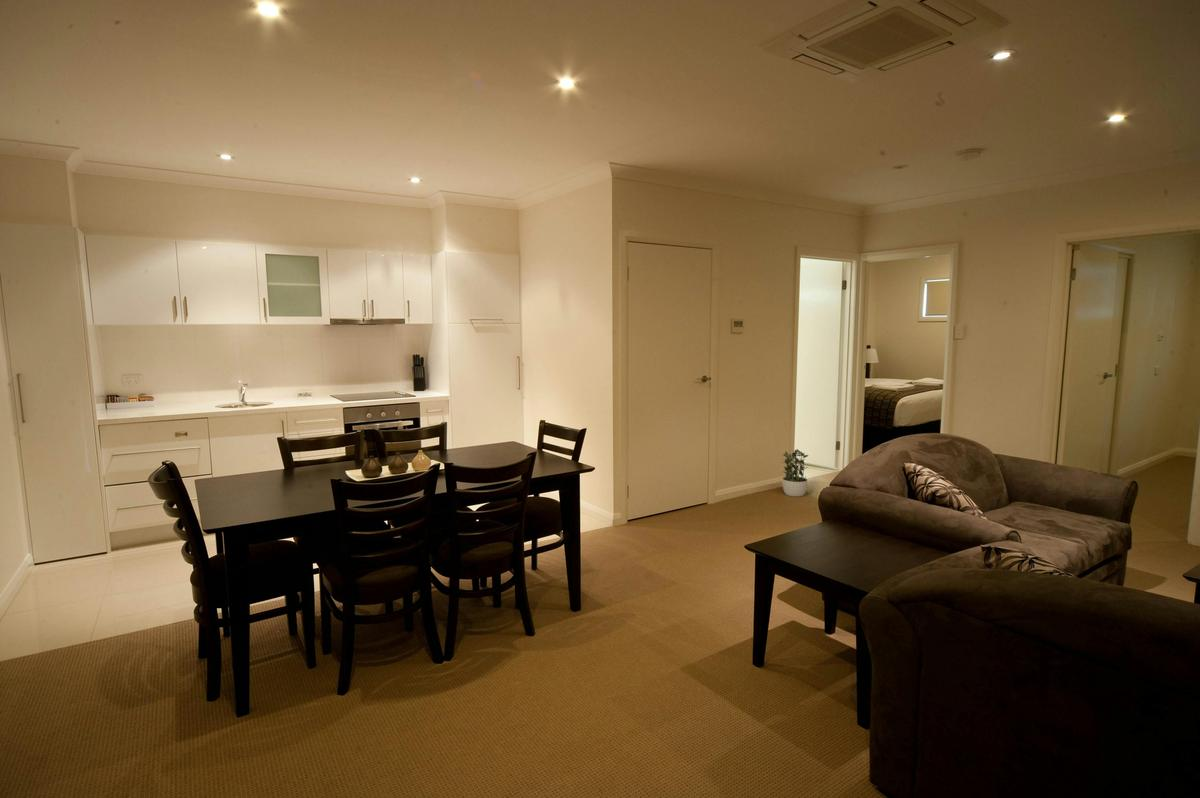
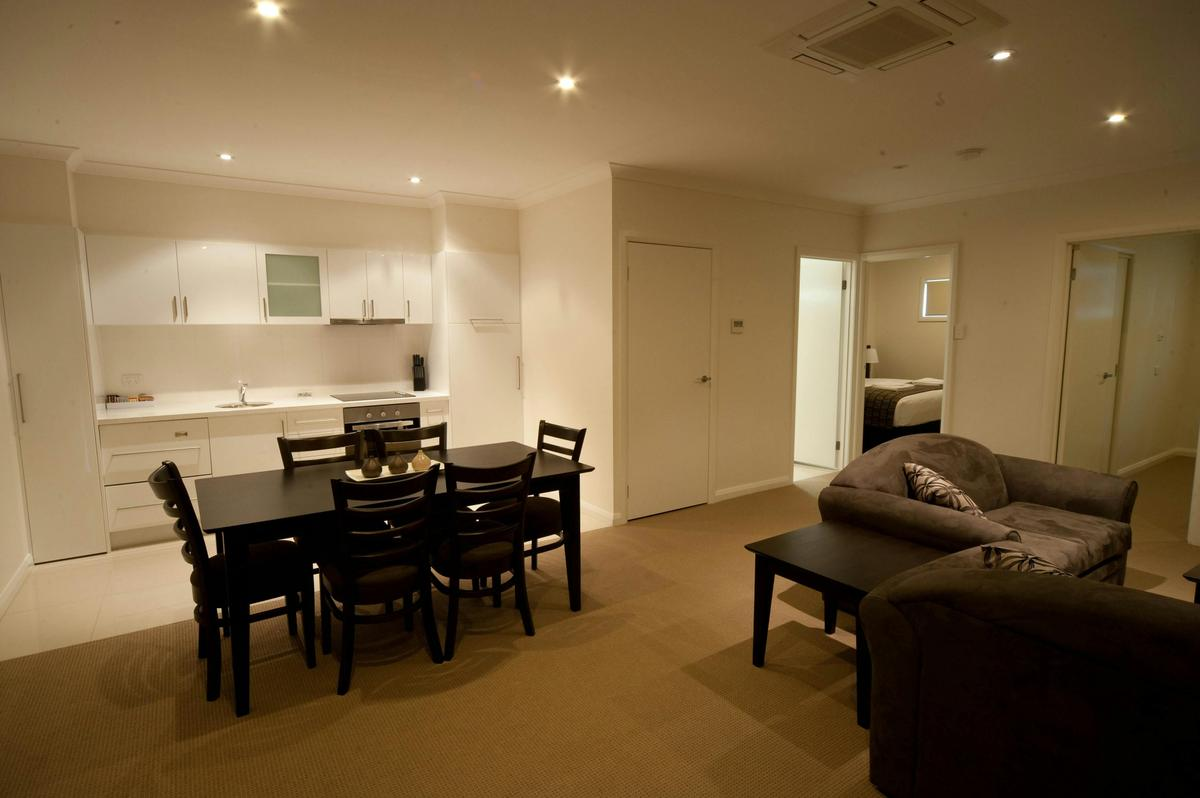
- potted plant [781,448,809,497]
